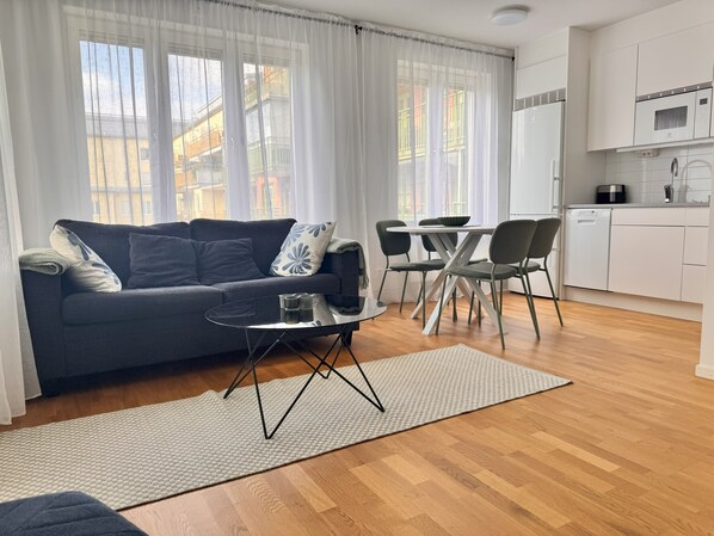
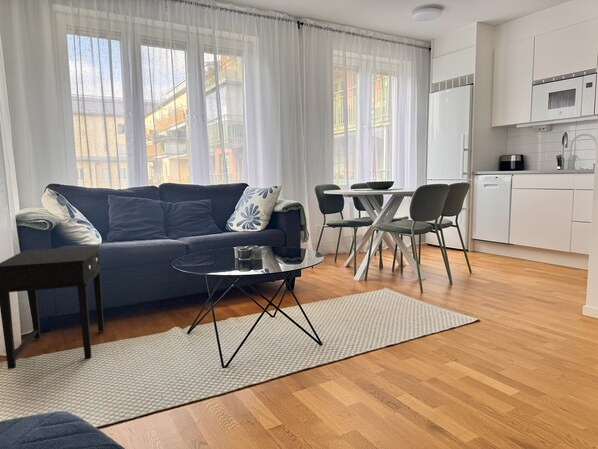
+ side table [0,245,105,370]
